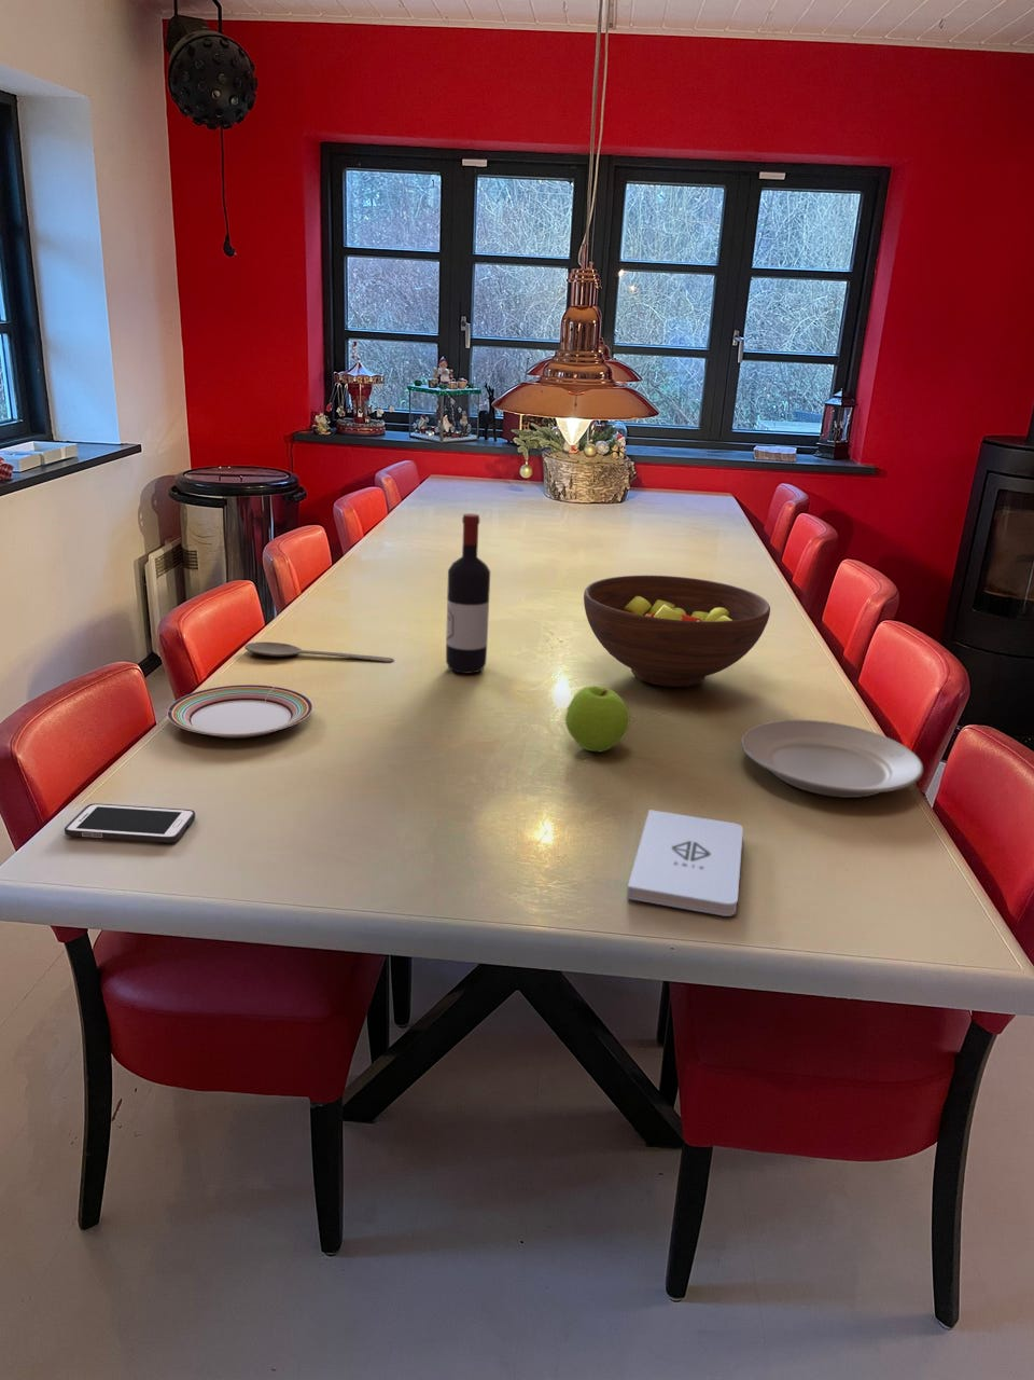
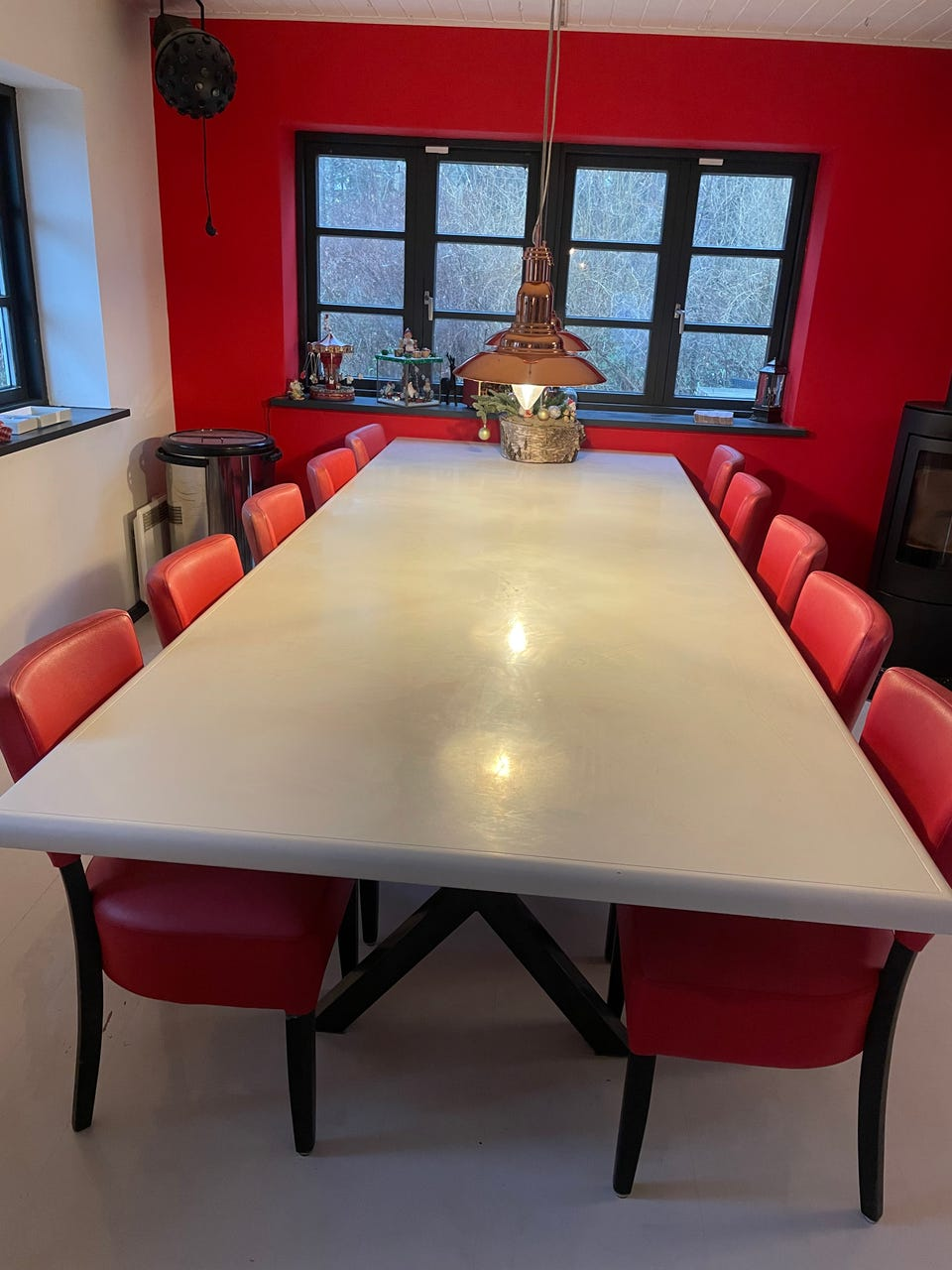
- cell phone [64,802,196,843]
- apple [565,686,631,753]
- plate [741,719,924,799]
- plate [166,683,314,739]
- wine bottle [445,512,491,675]
- fruit bowl [582,575,771,688]
- wooden spoon [243,641,395,663]
- notepad [626,808,744,917]
